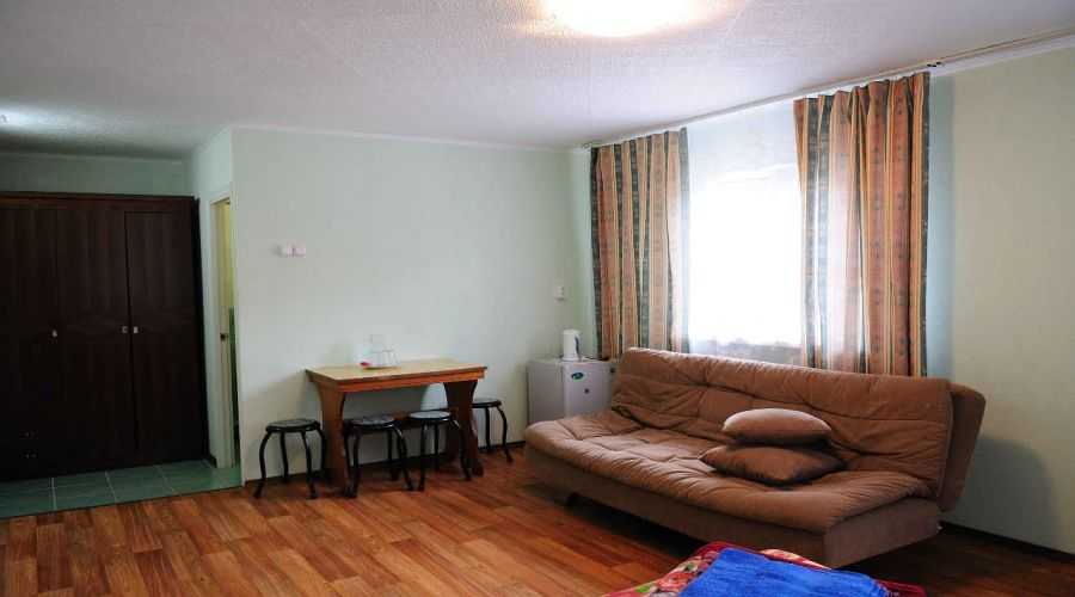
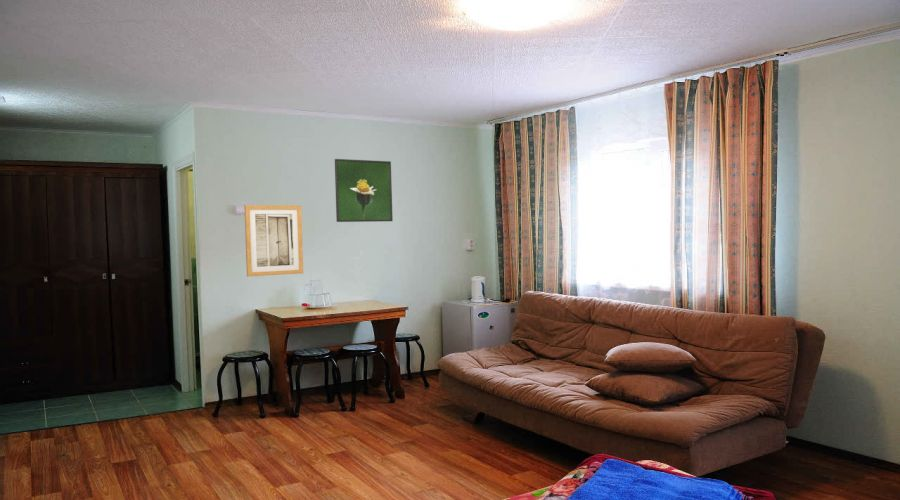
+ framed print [334,158,394,223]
+ wall art [244,204,304,278]
